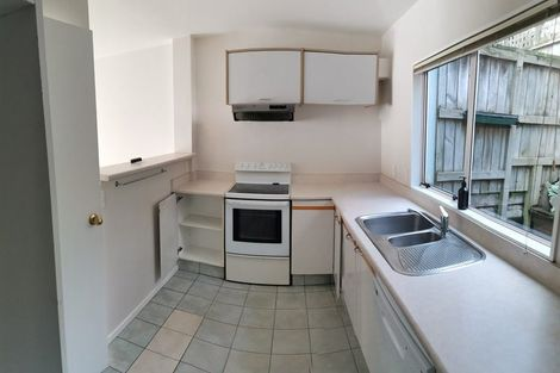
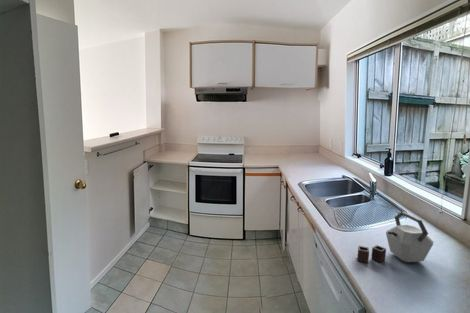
+ kettle [357,211,434,264]
